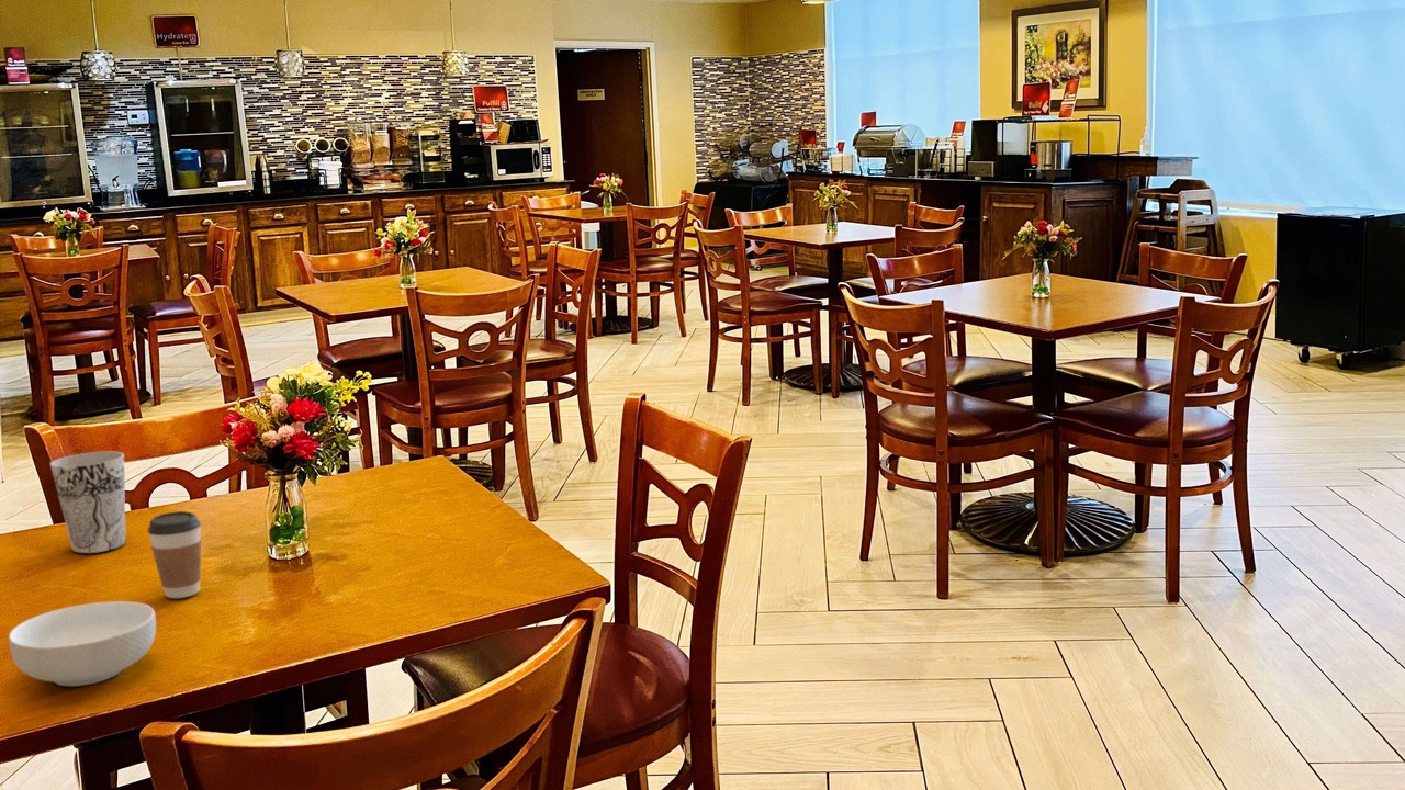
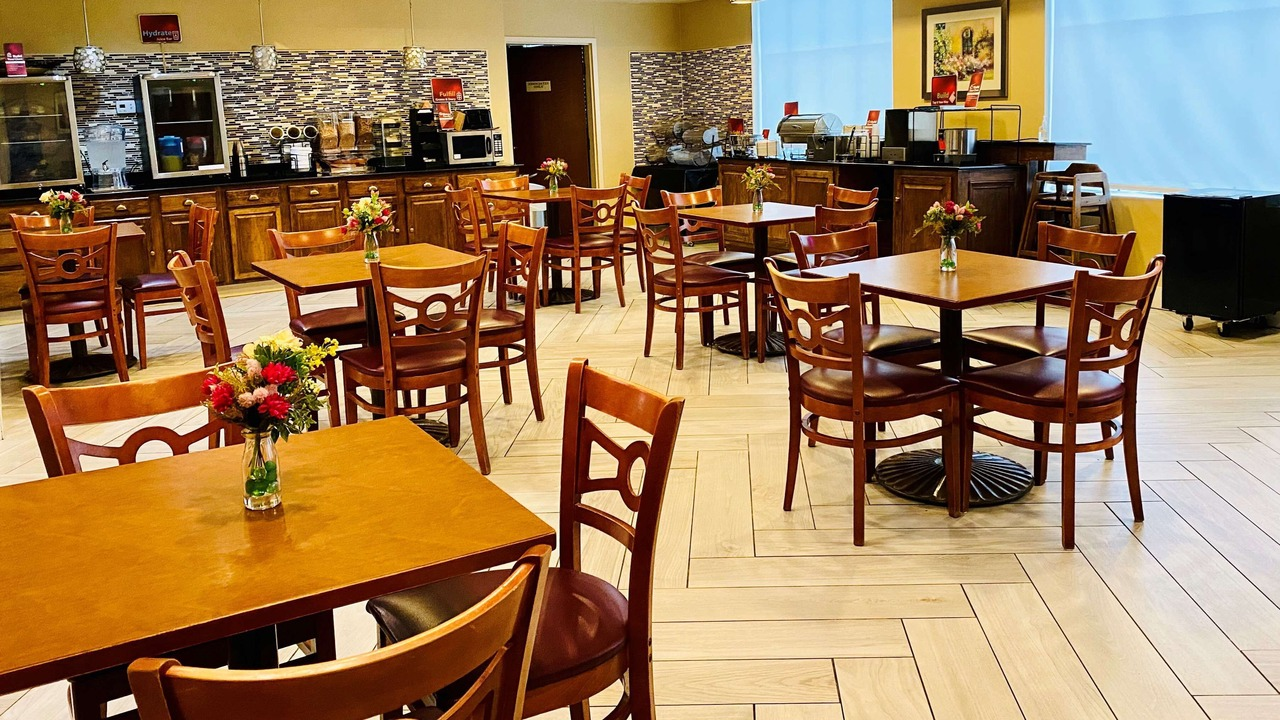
- cup [49,450,126,554]
- coffee cup [147,510,202,599]
- cereal bowl [8,600,157,687]
